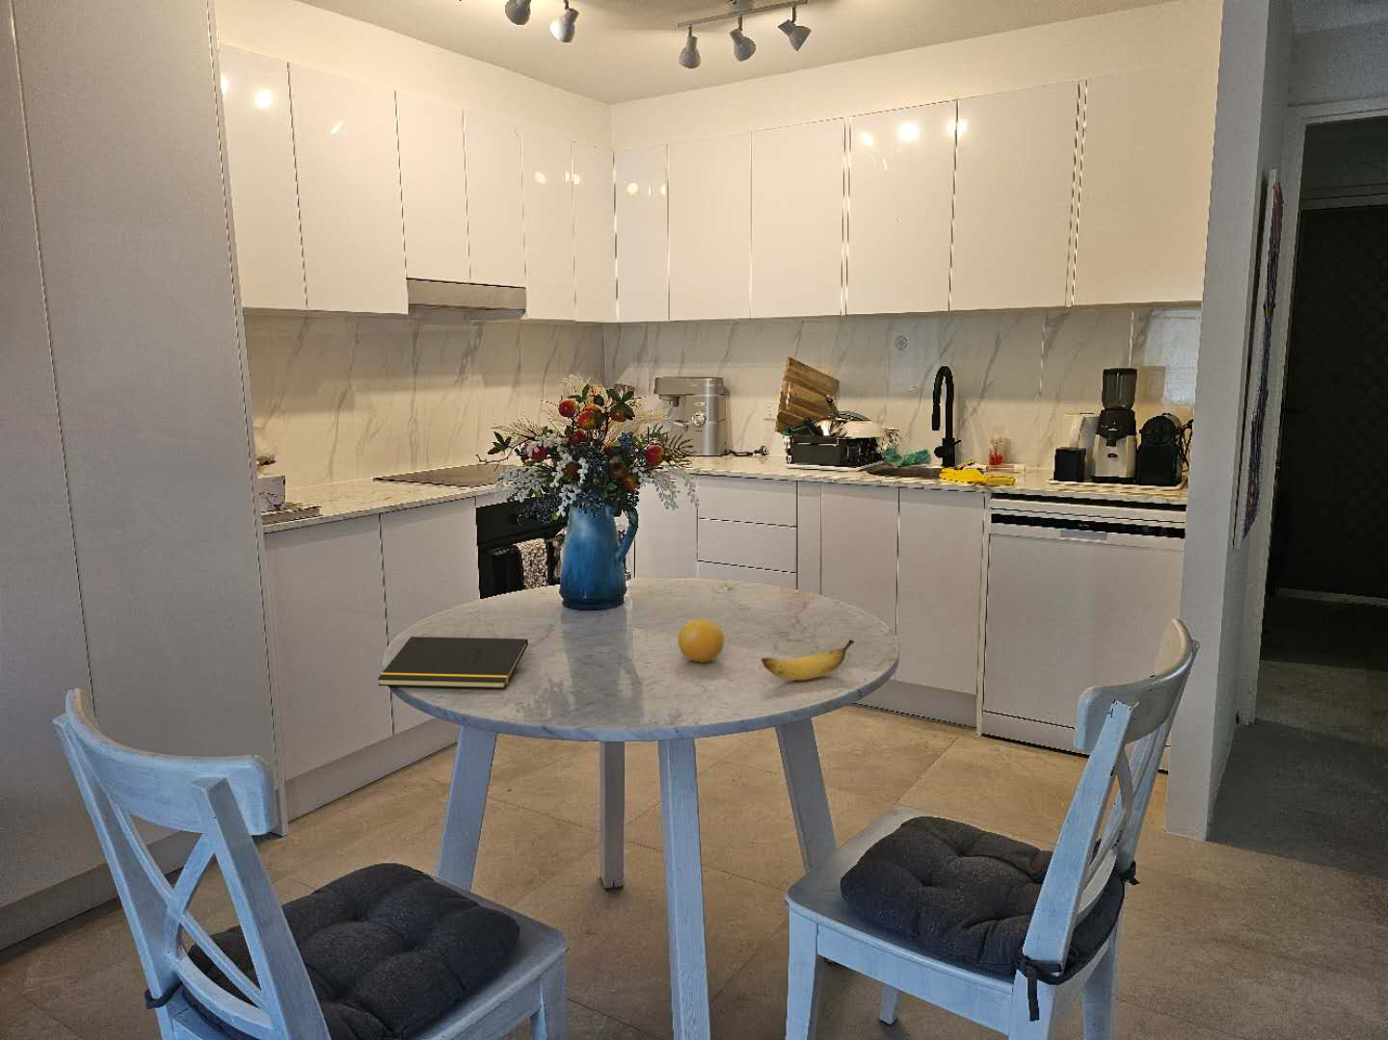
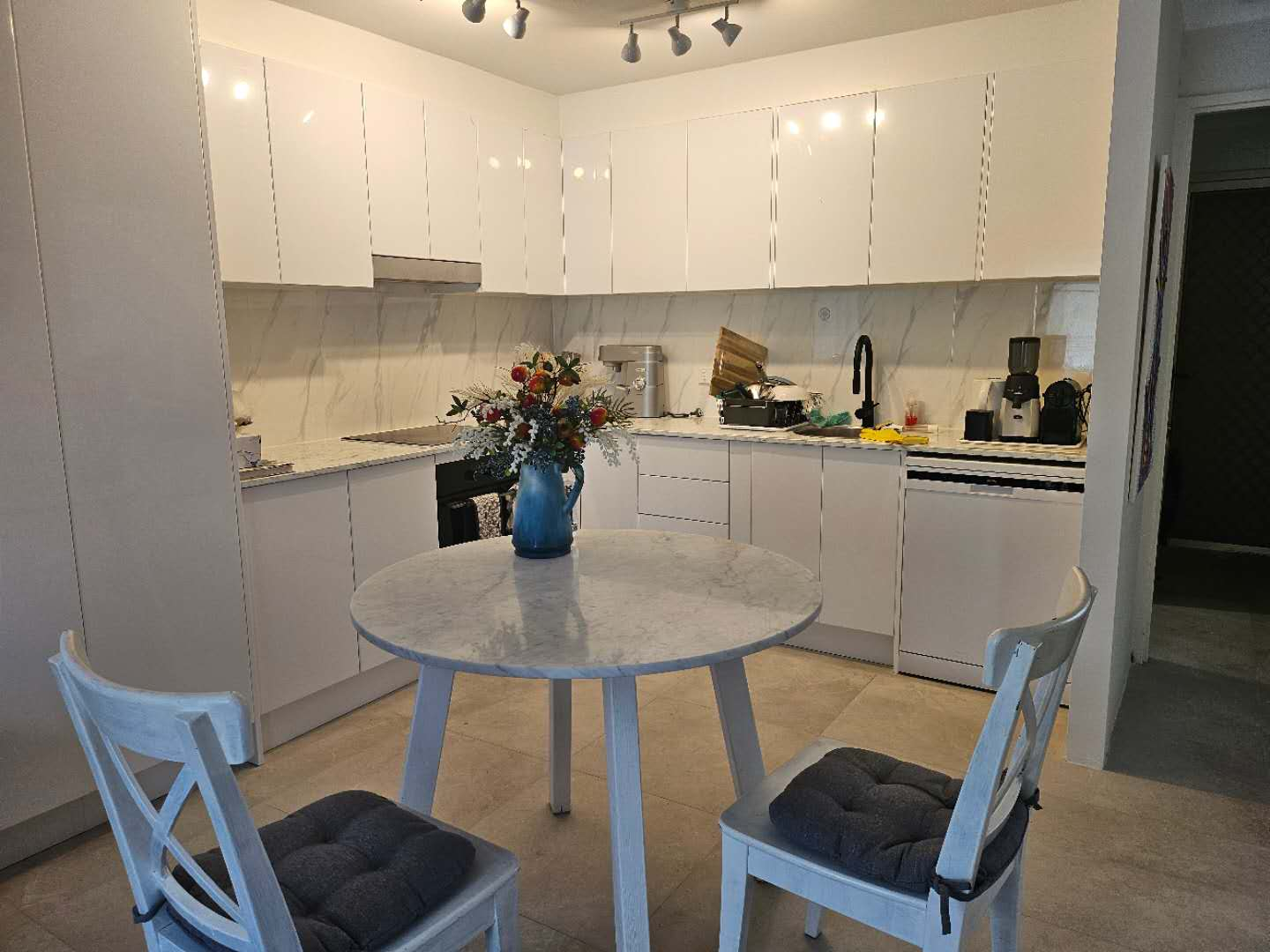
- banana [760,638,855,681]
- fruit [677,618,725,663]
- notepad [377,636,529,689]
